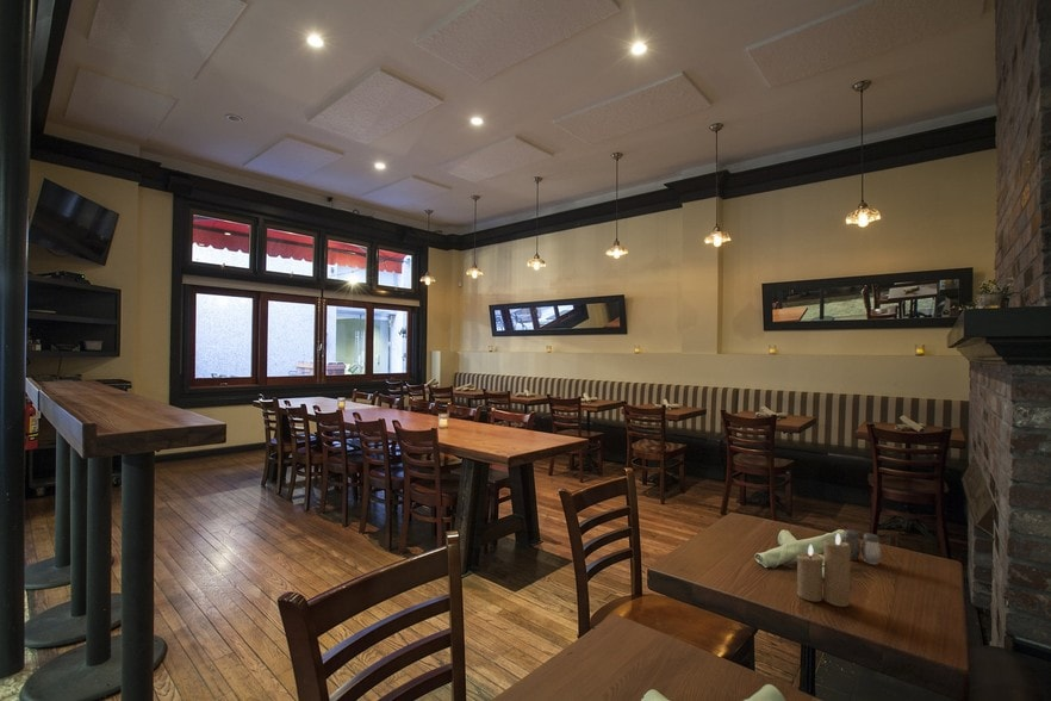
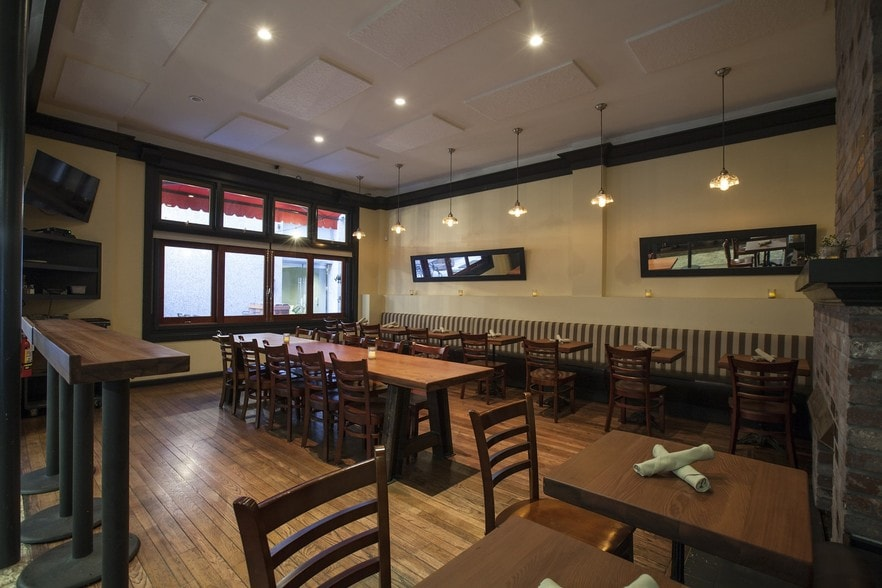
- salt and pepper shaker [841,528,882,565]
- candle [796,532,851,608]
